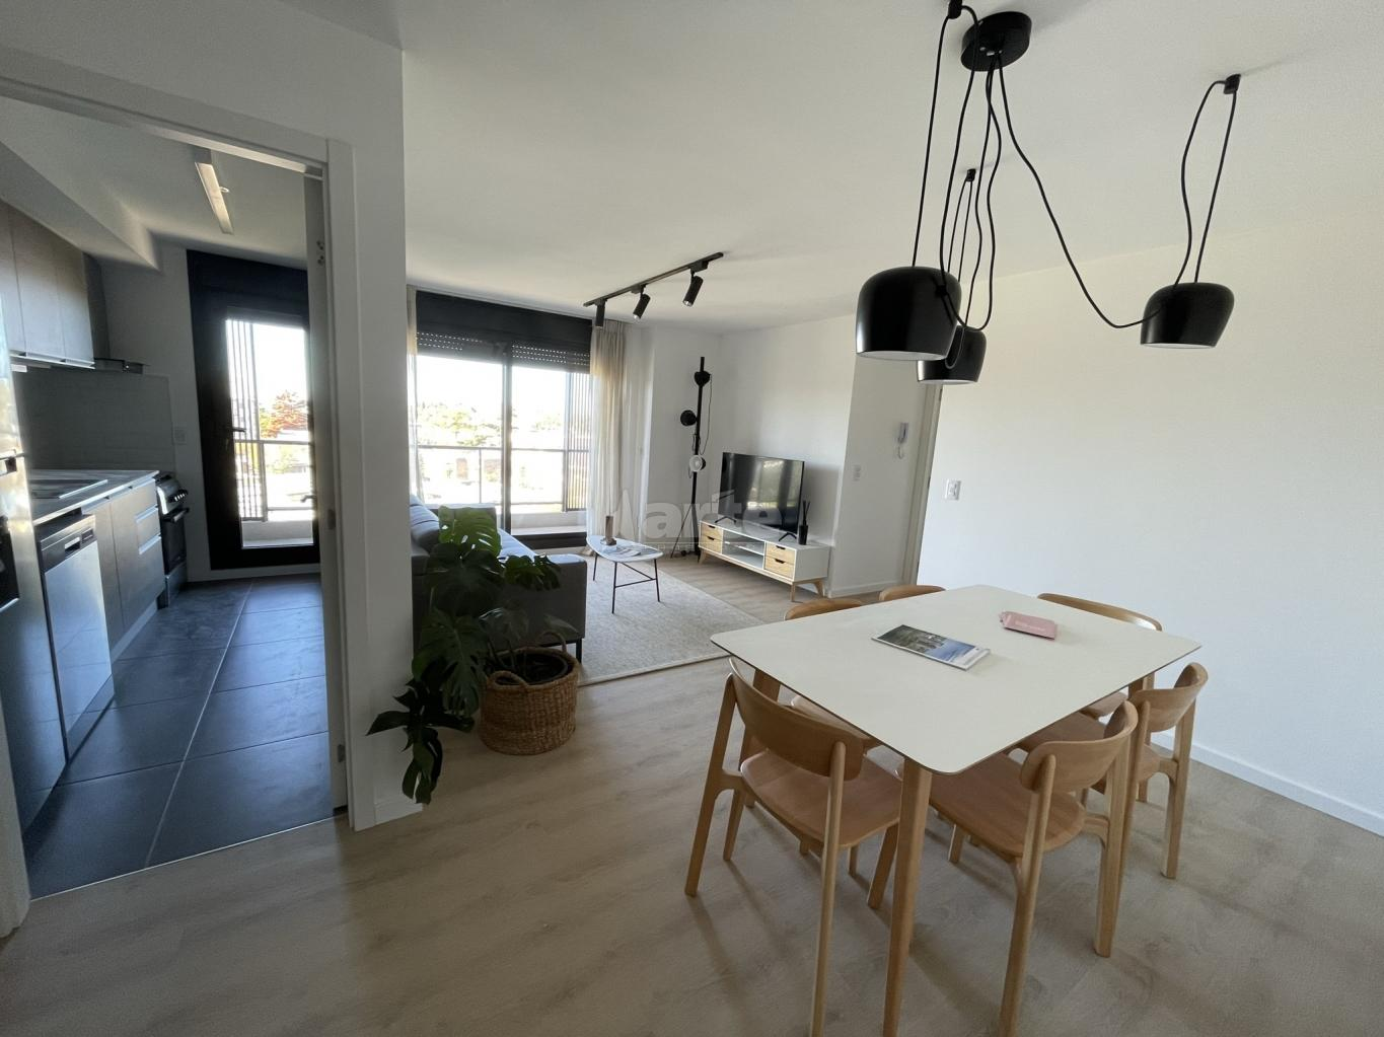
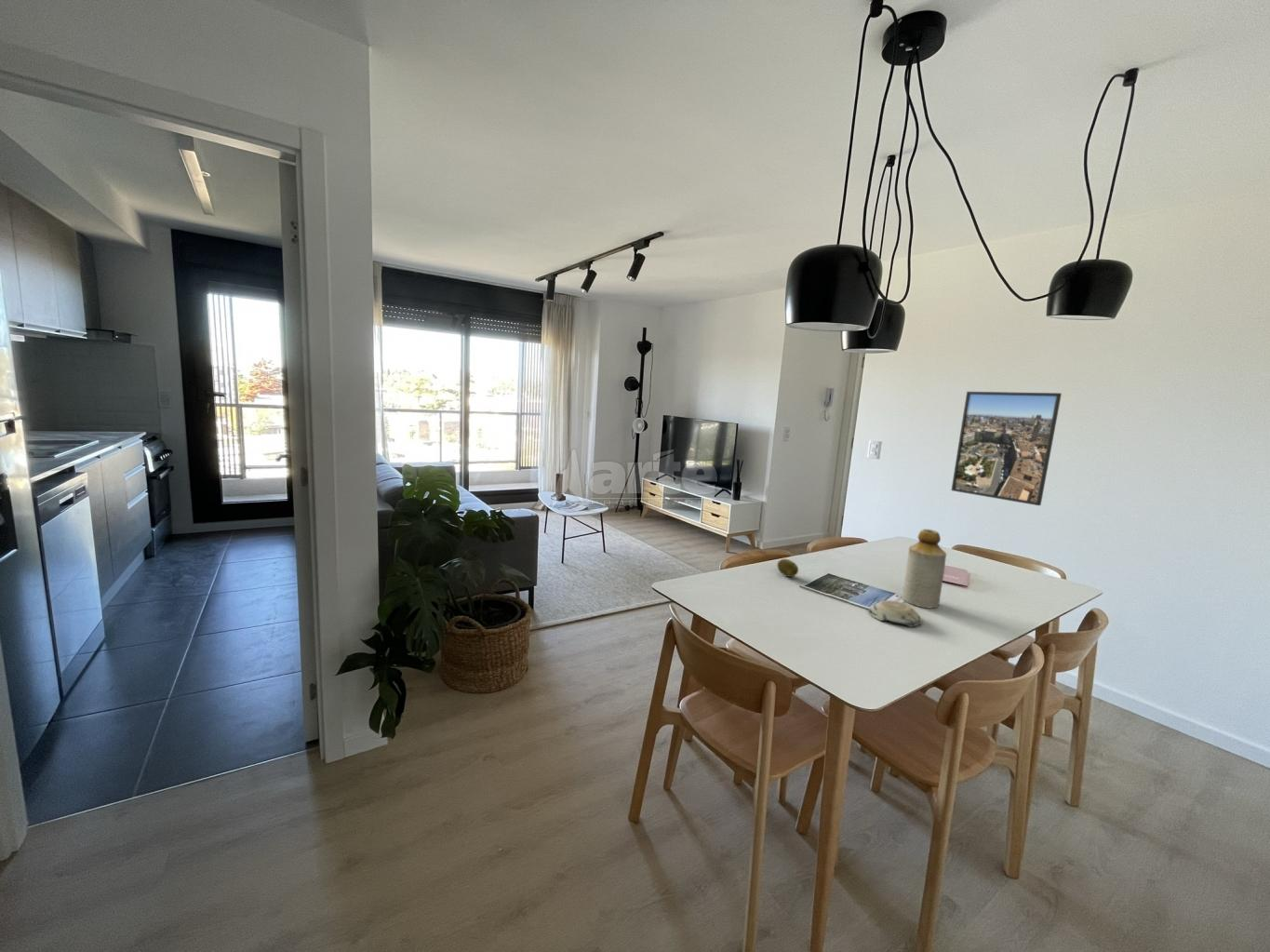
+ decorative bowl [868,599,923,627]
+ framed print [951,391,1063,506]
+ fruit [776,558,799,578]
+ bottle [902,529,947,609]
